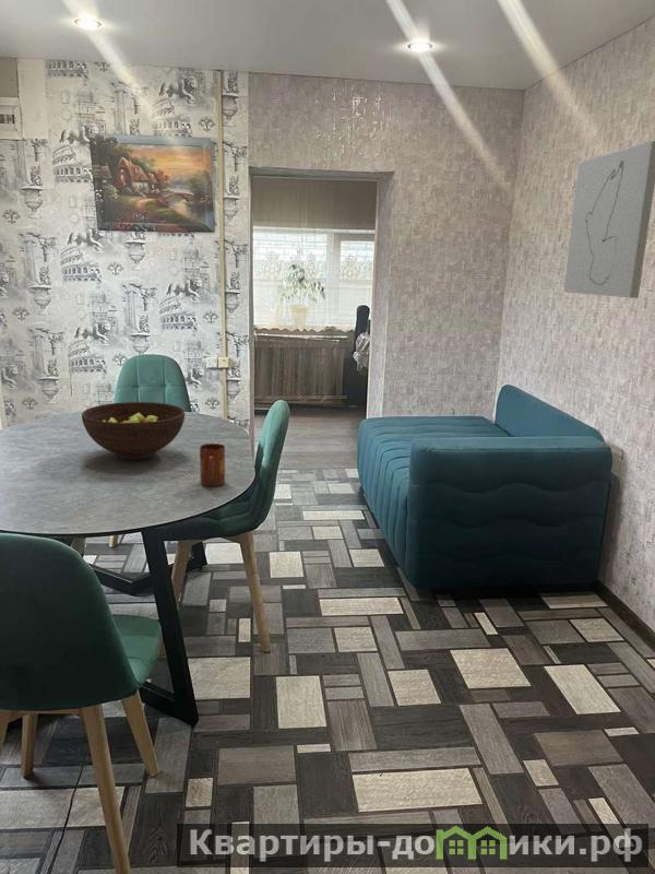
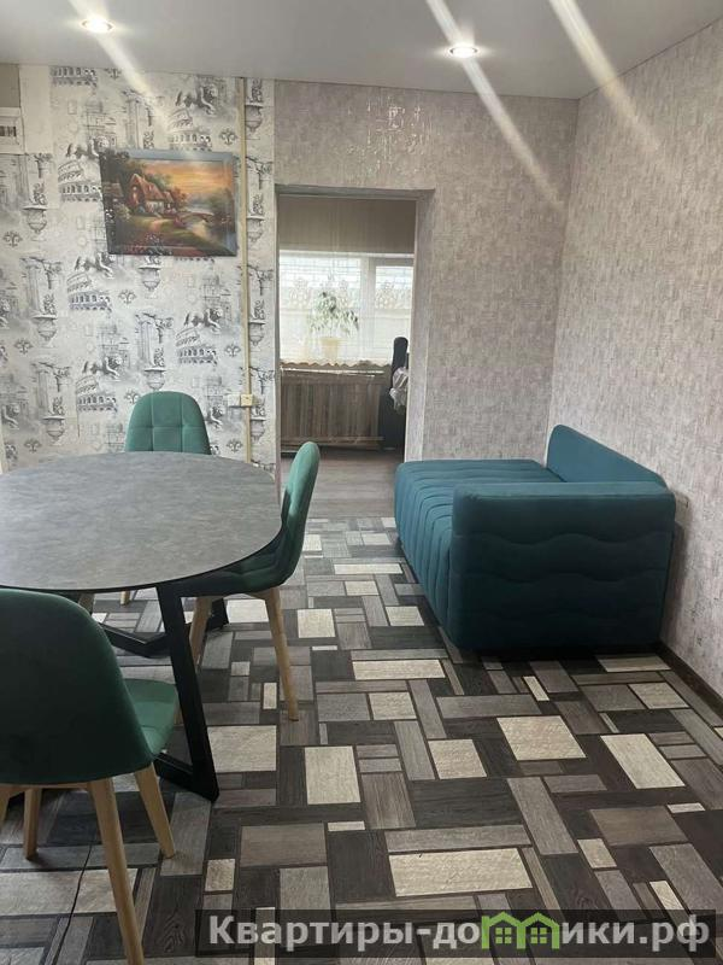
- fruit bowl [81,401,186,461]
- wall art [563,140,655,299]
- mug [199,442,226,487]
